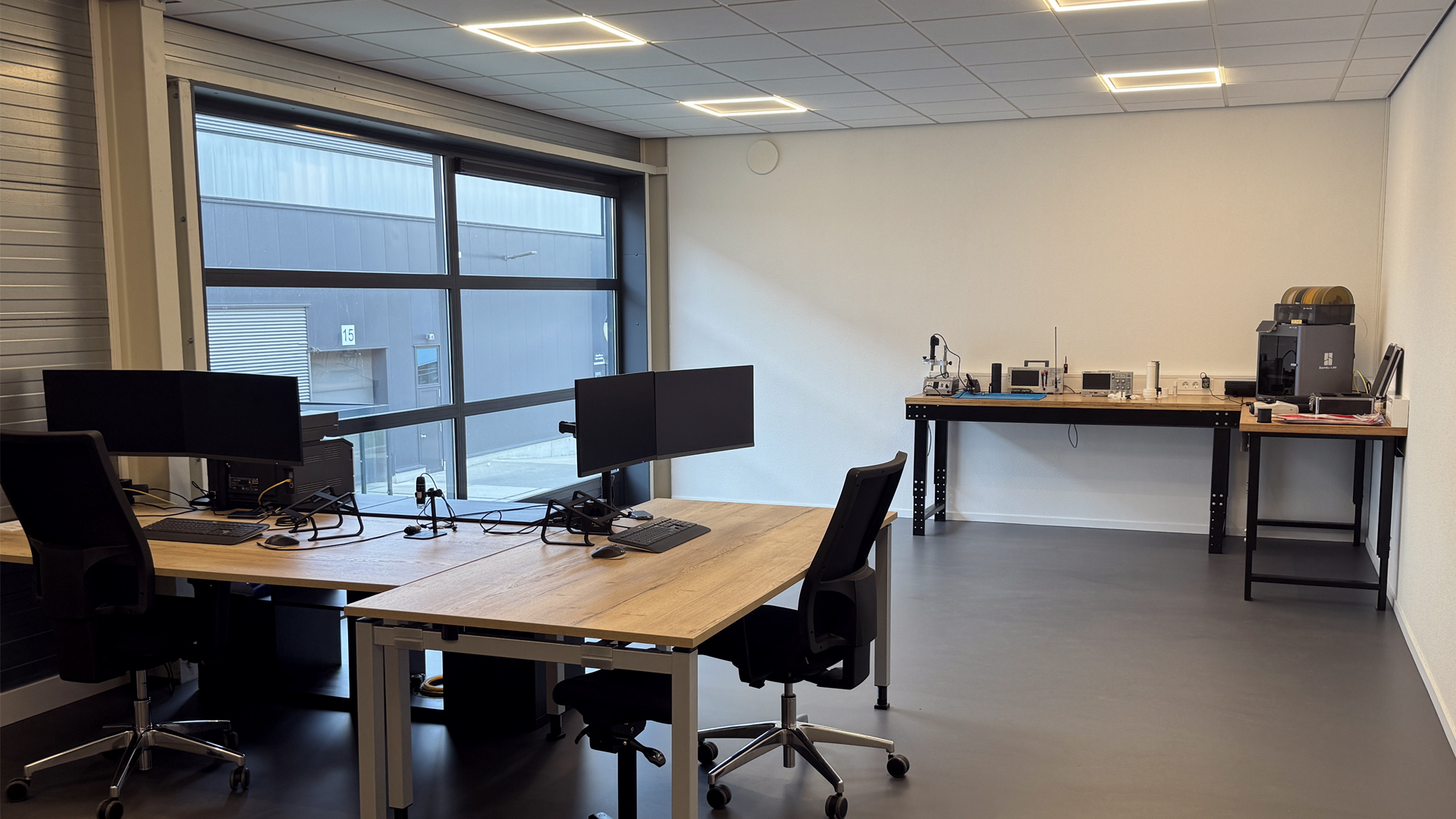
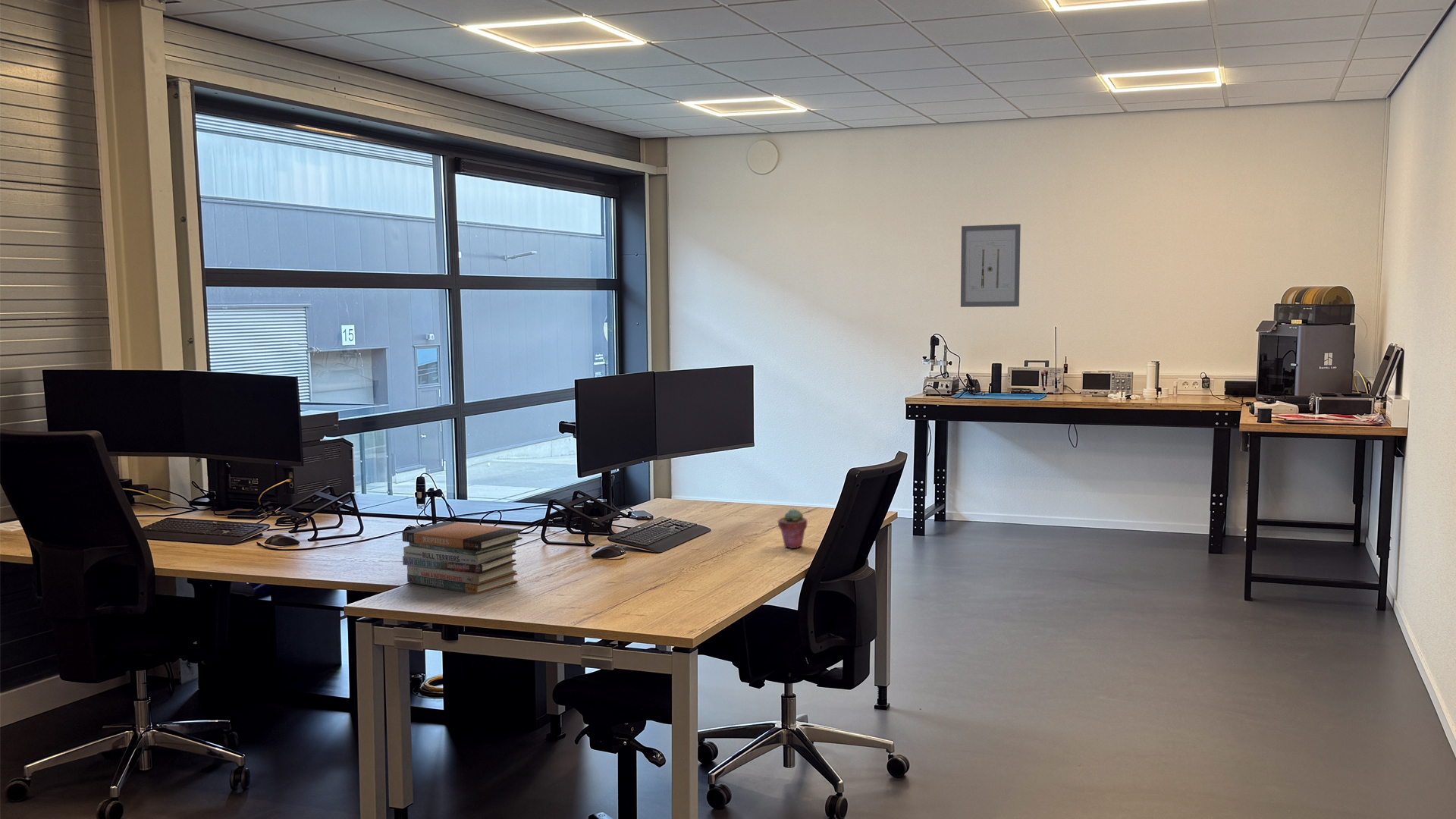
+ potted succulent [777,508,808,549]
+ book stack [401,520,523,595]
+ wall art [960,224,1021,308]
